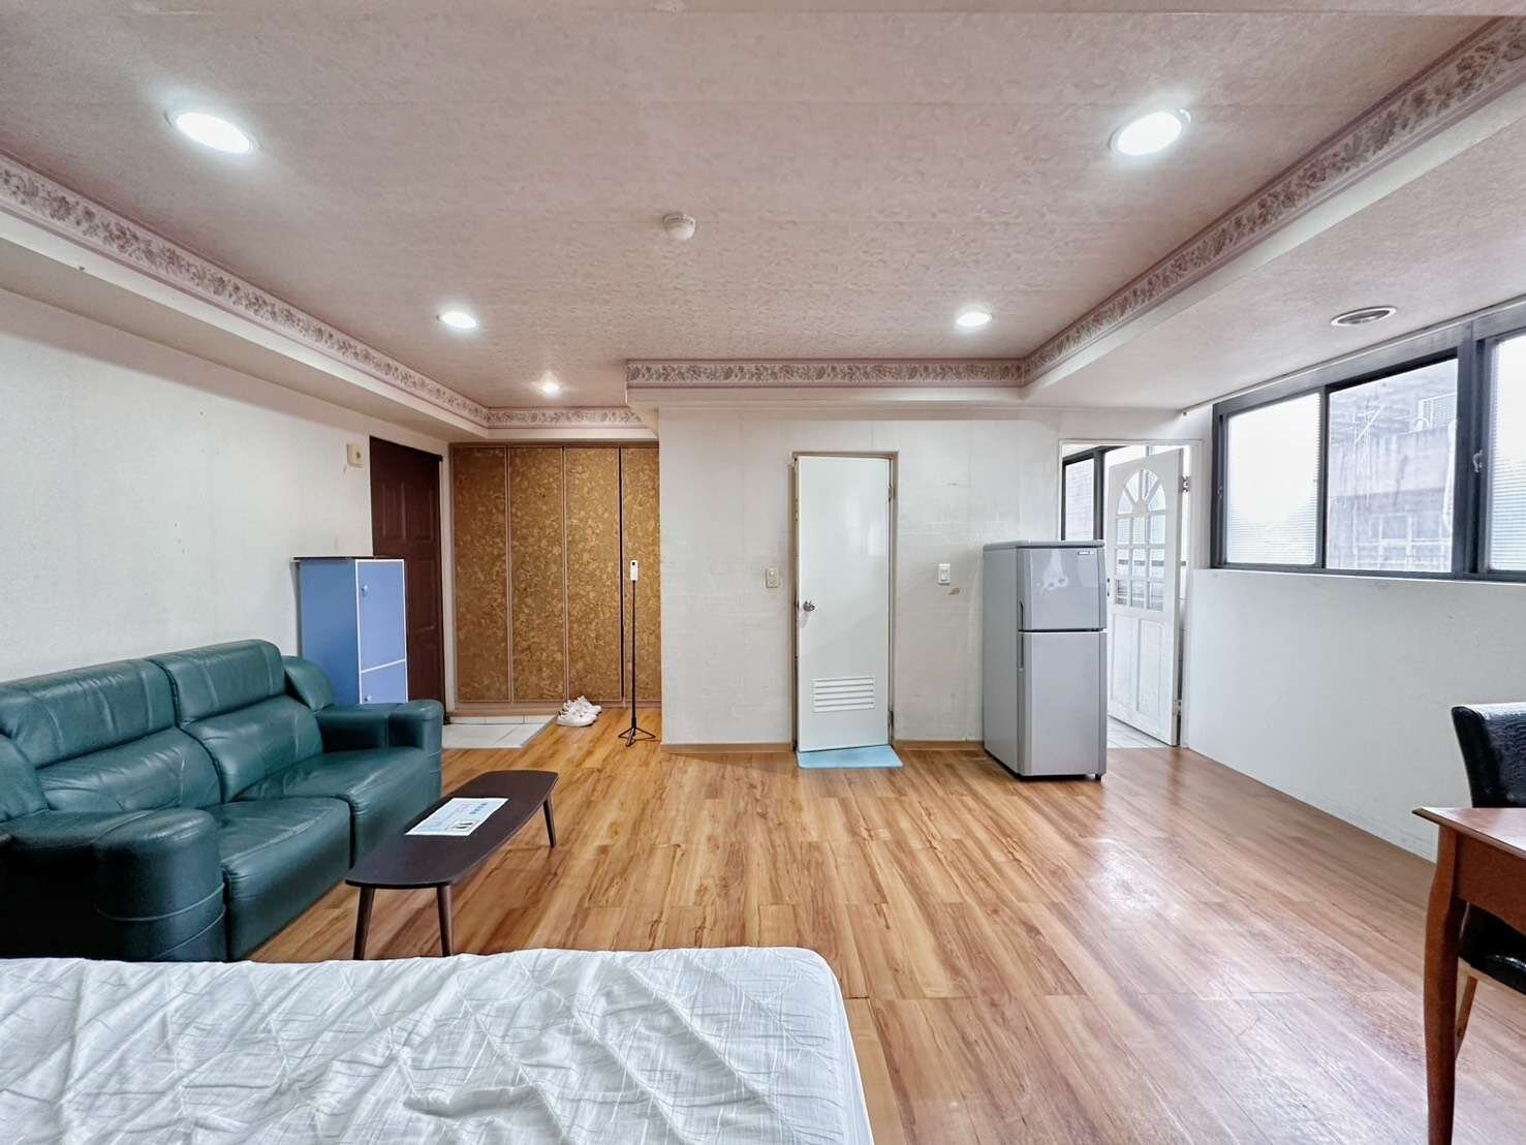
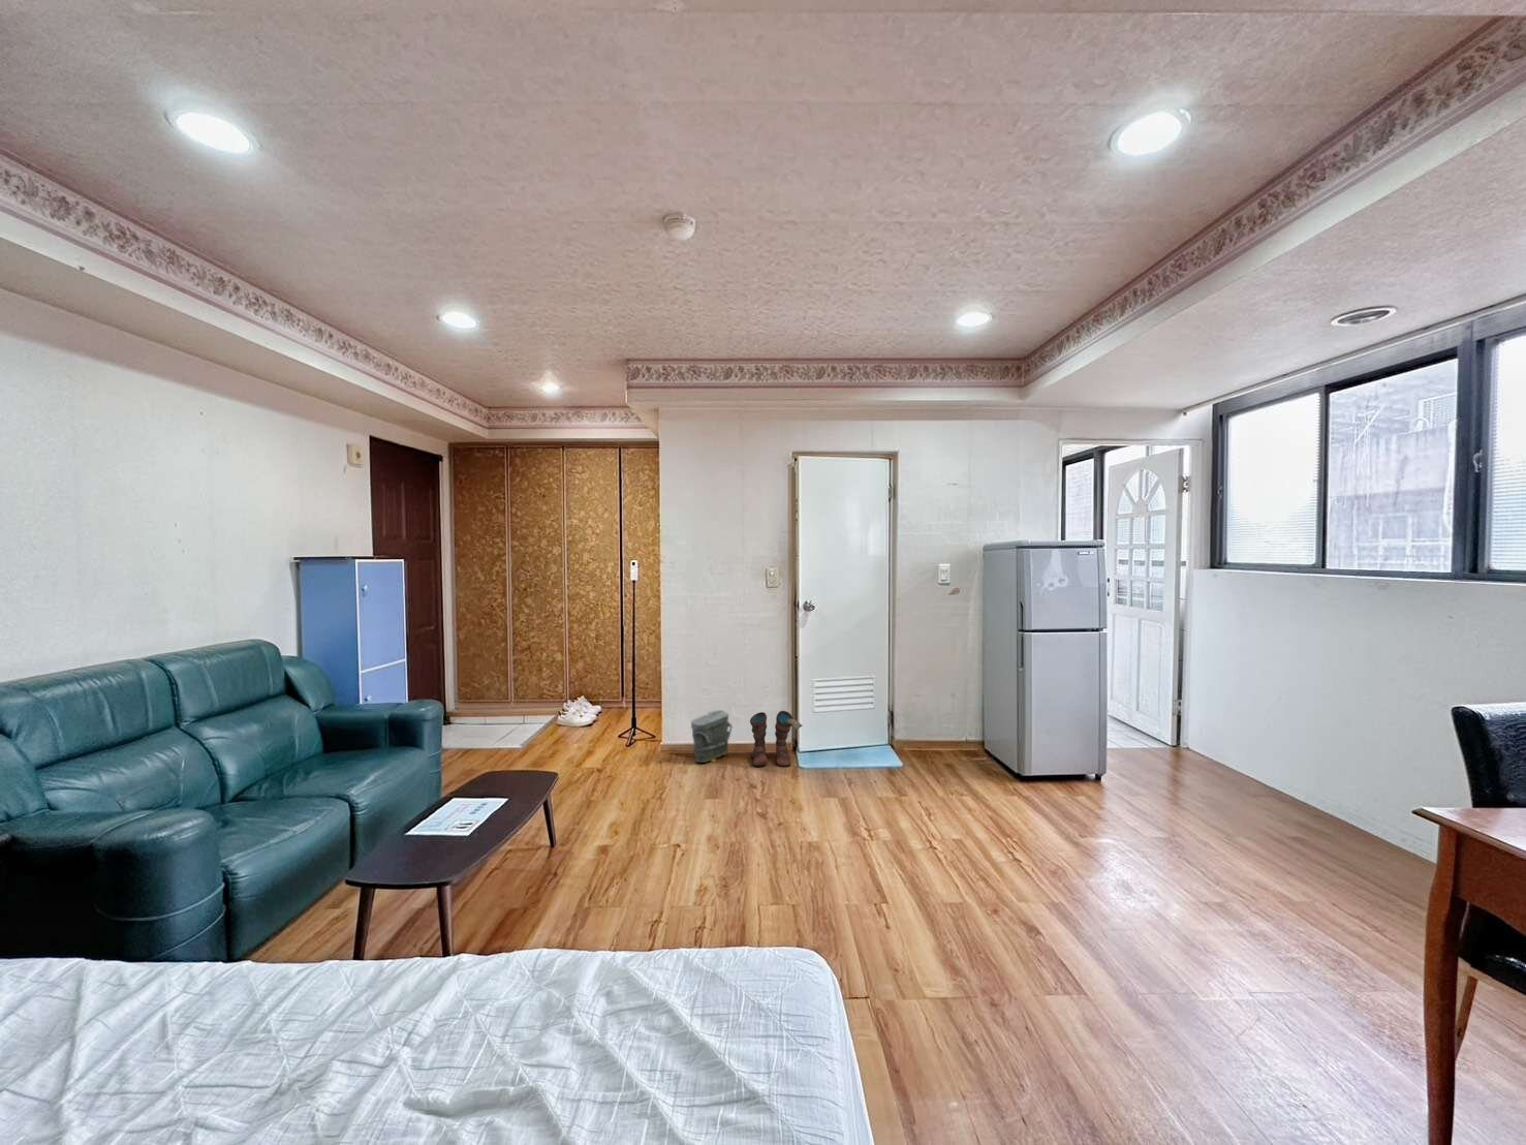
+ bag [690,708,734,764]
+ boots [749,710,803,767]
